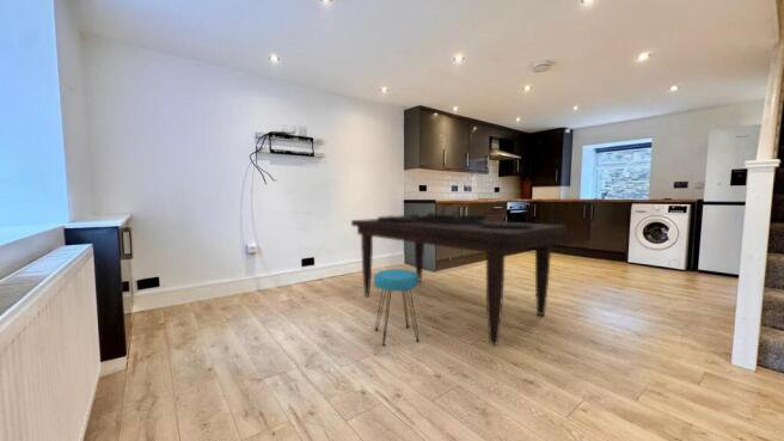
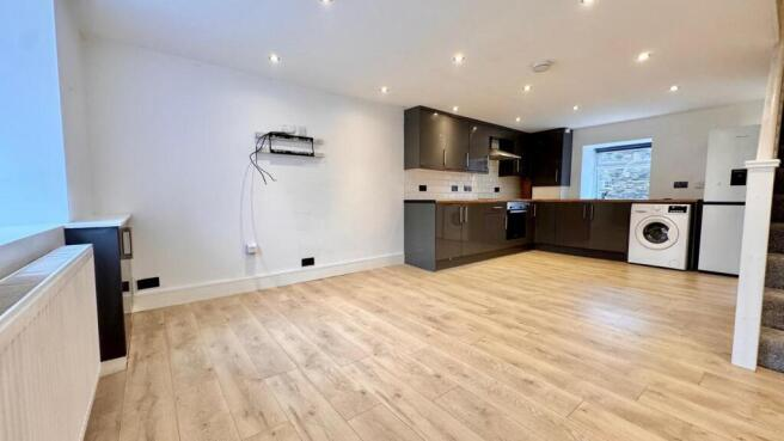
- dining table [350,212,568,347]
- stool [373,268,419,347]
